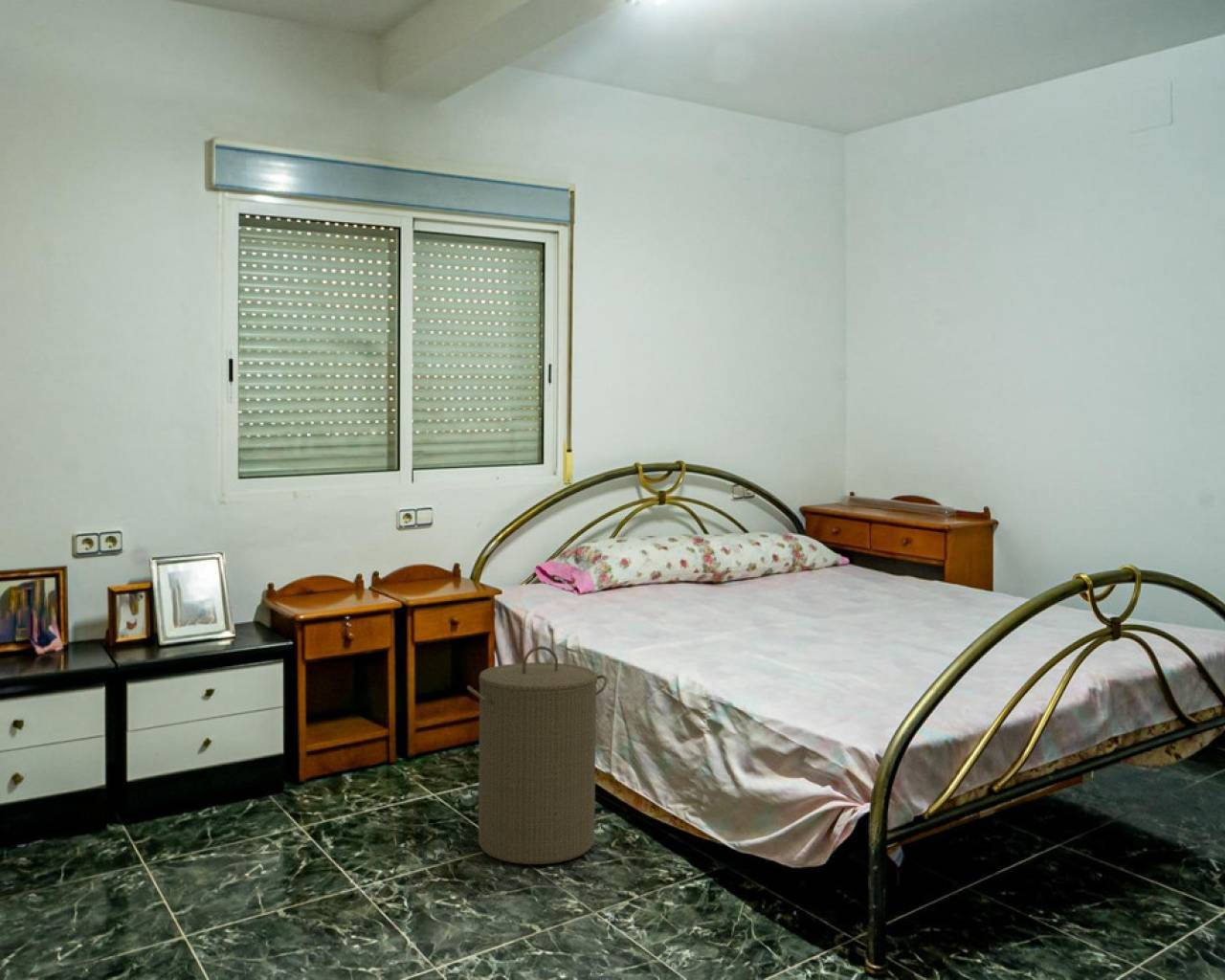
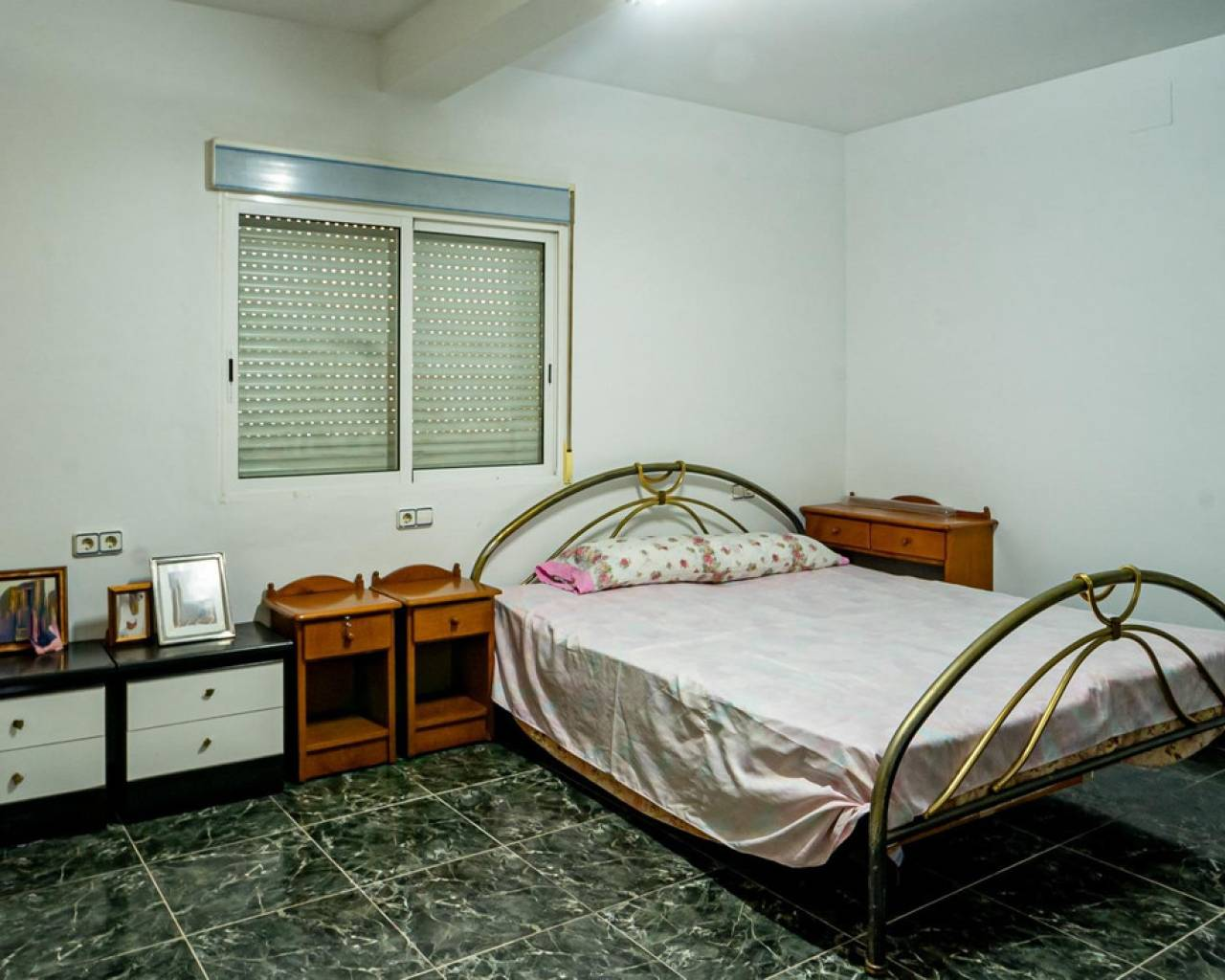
- laundry hamper [466,645,609,865]
